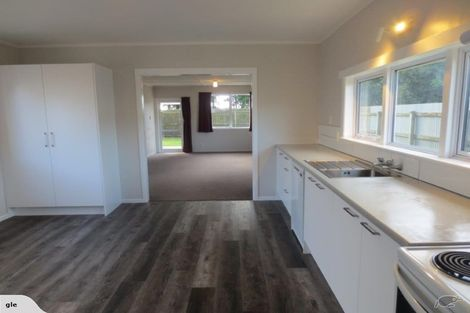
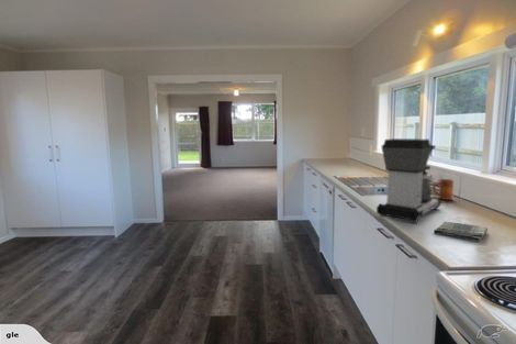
+ dish towel [433,220,489,242]
+ coffee maker [375,137,442,223]
+ mug [431,178,455,201]
